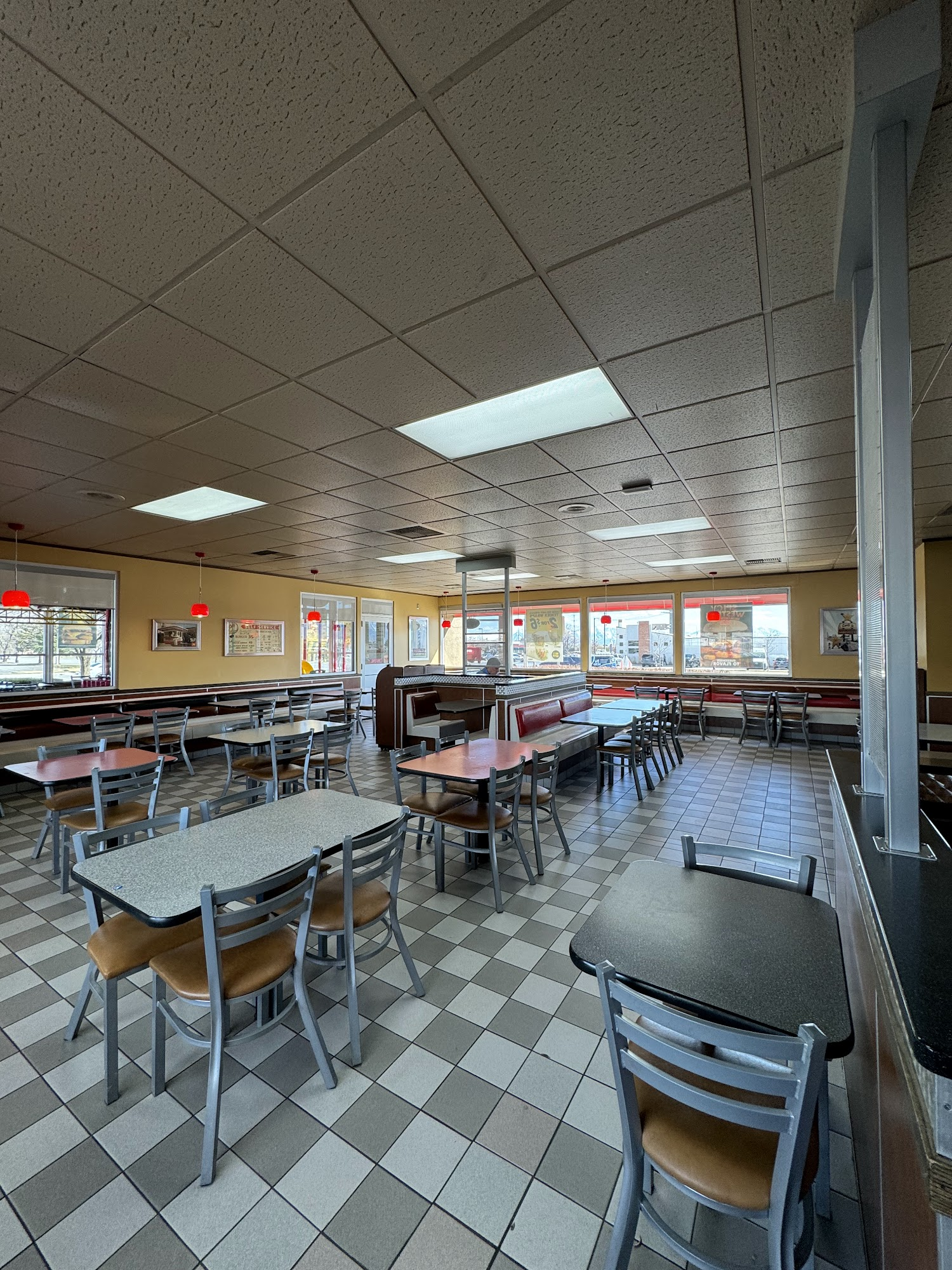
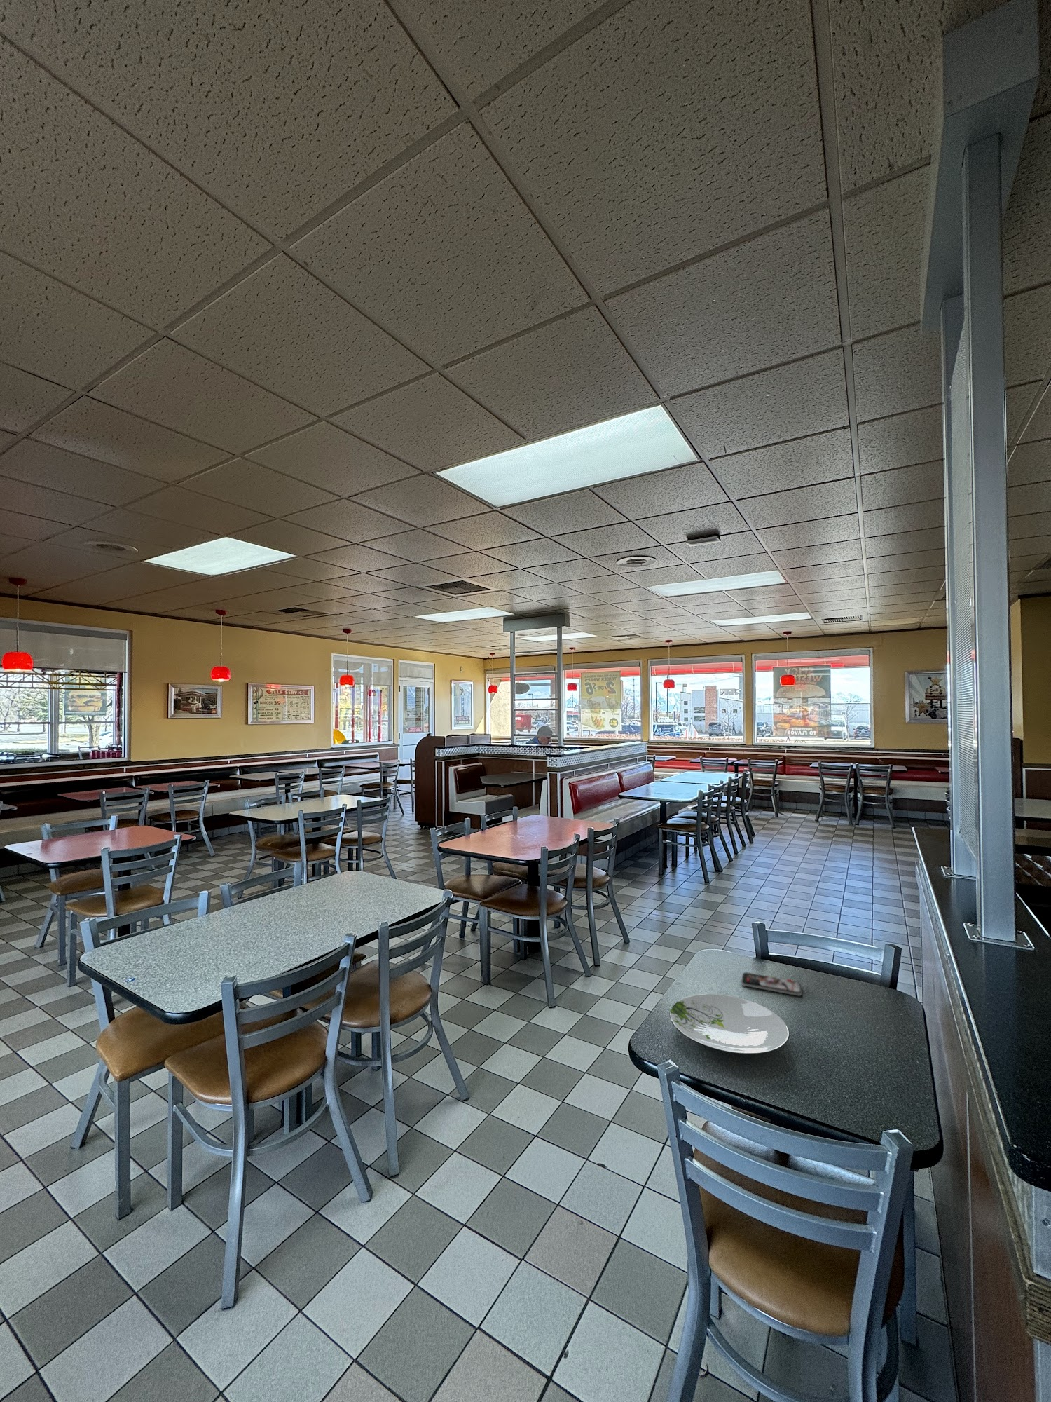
+ plate [668,994,790,1055]
+ smartphone [741,970,803,997]
